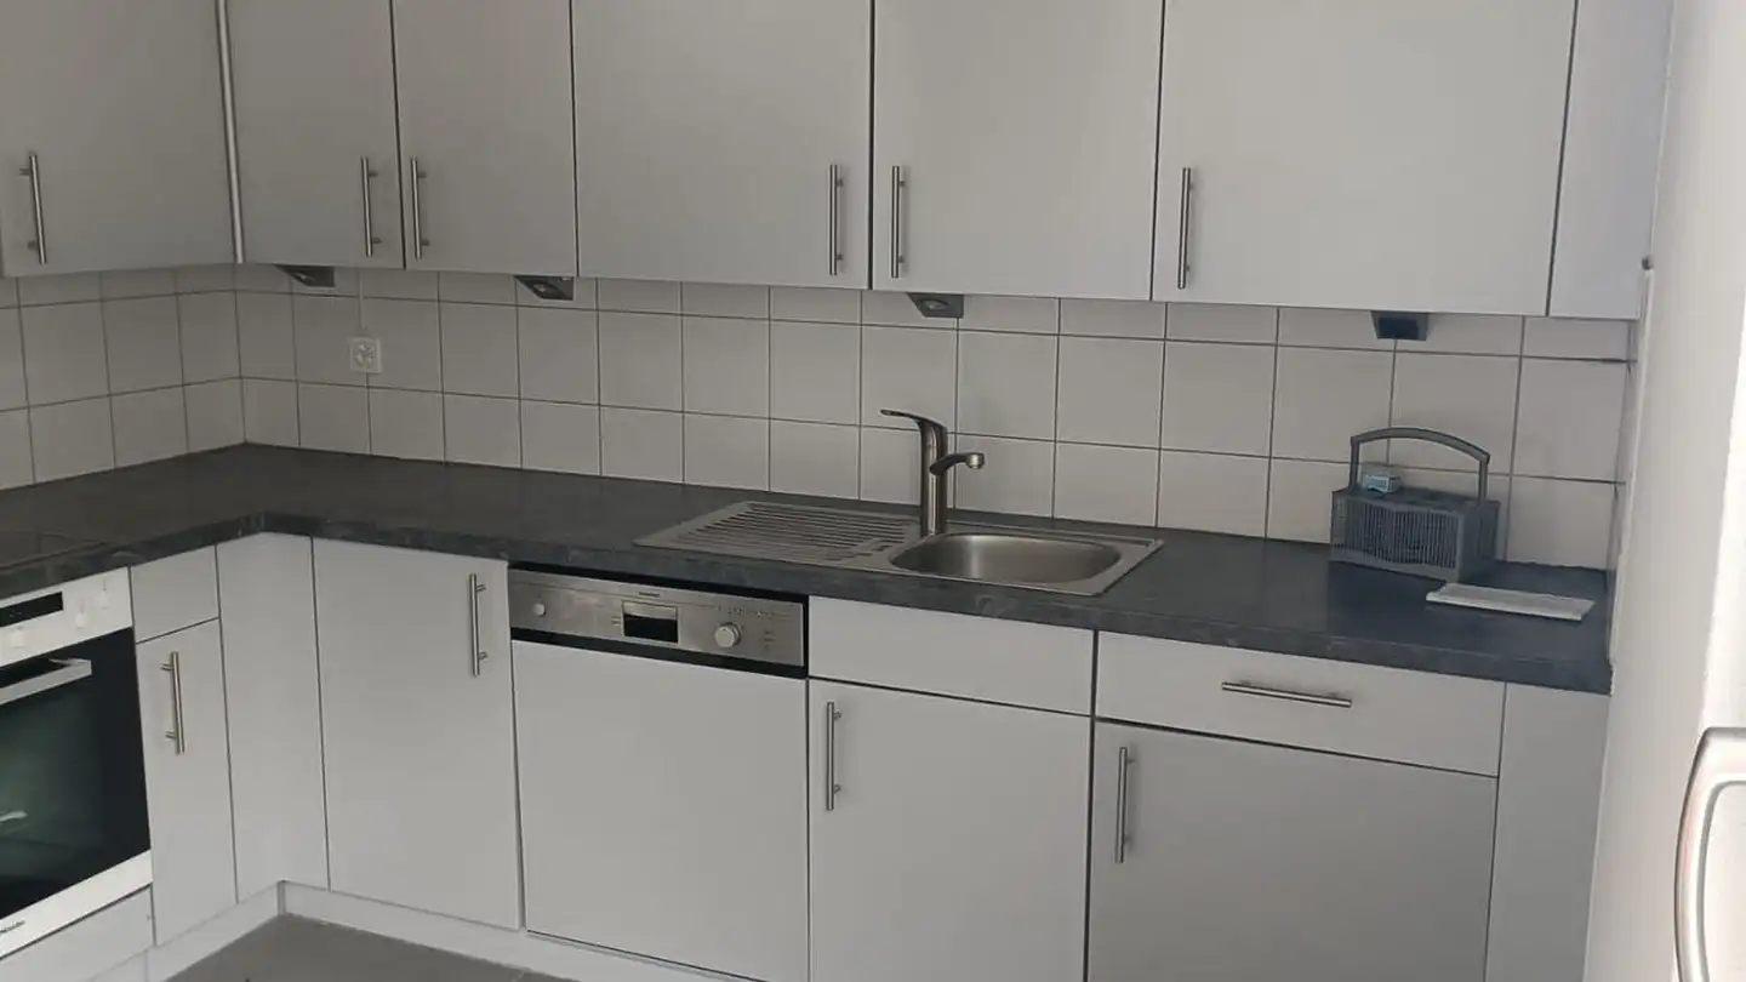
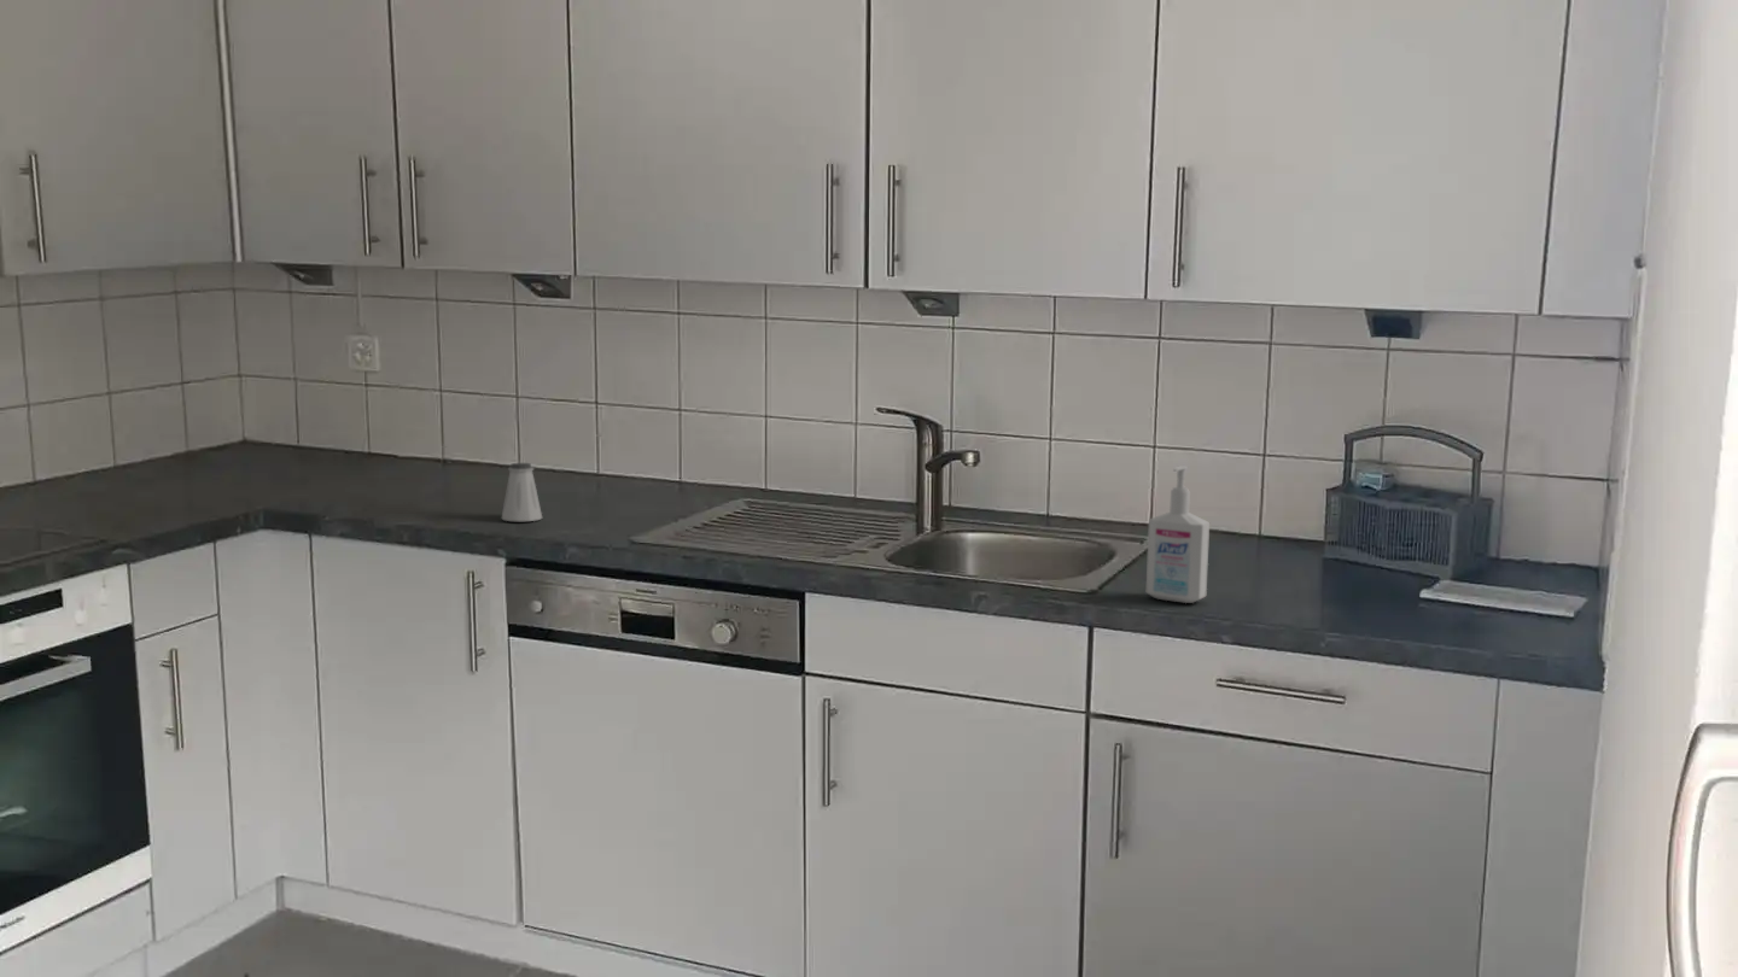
+ bottle [1145,464,1211,604]
+ saltshaker [501,462,543,522]
